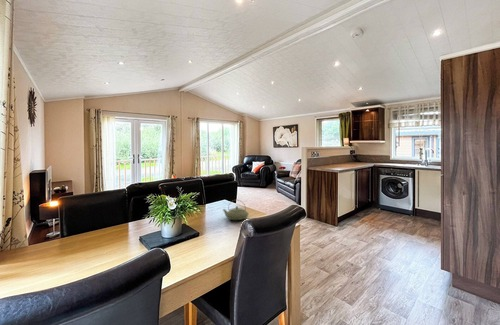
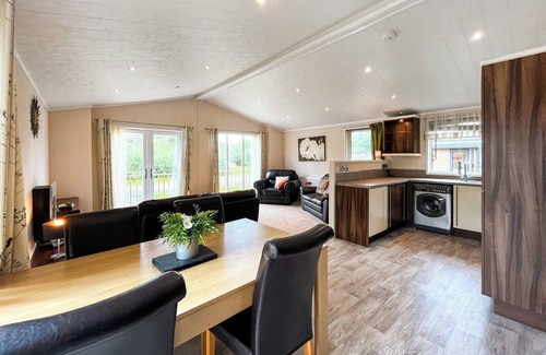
- teapot [222,199,250,221]
